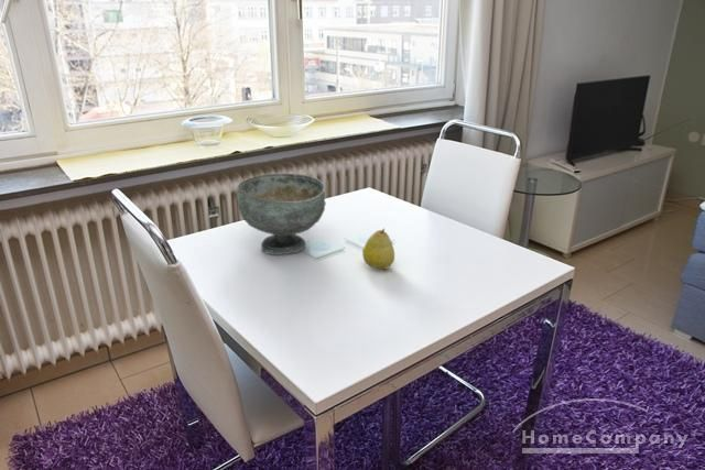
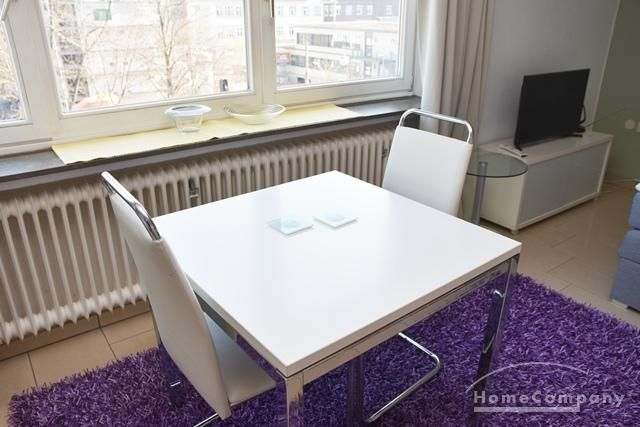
- decorative bowl [236,172,327,256]
- fruit [361,227,395,271]
